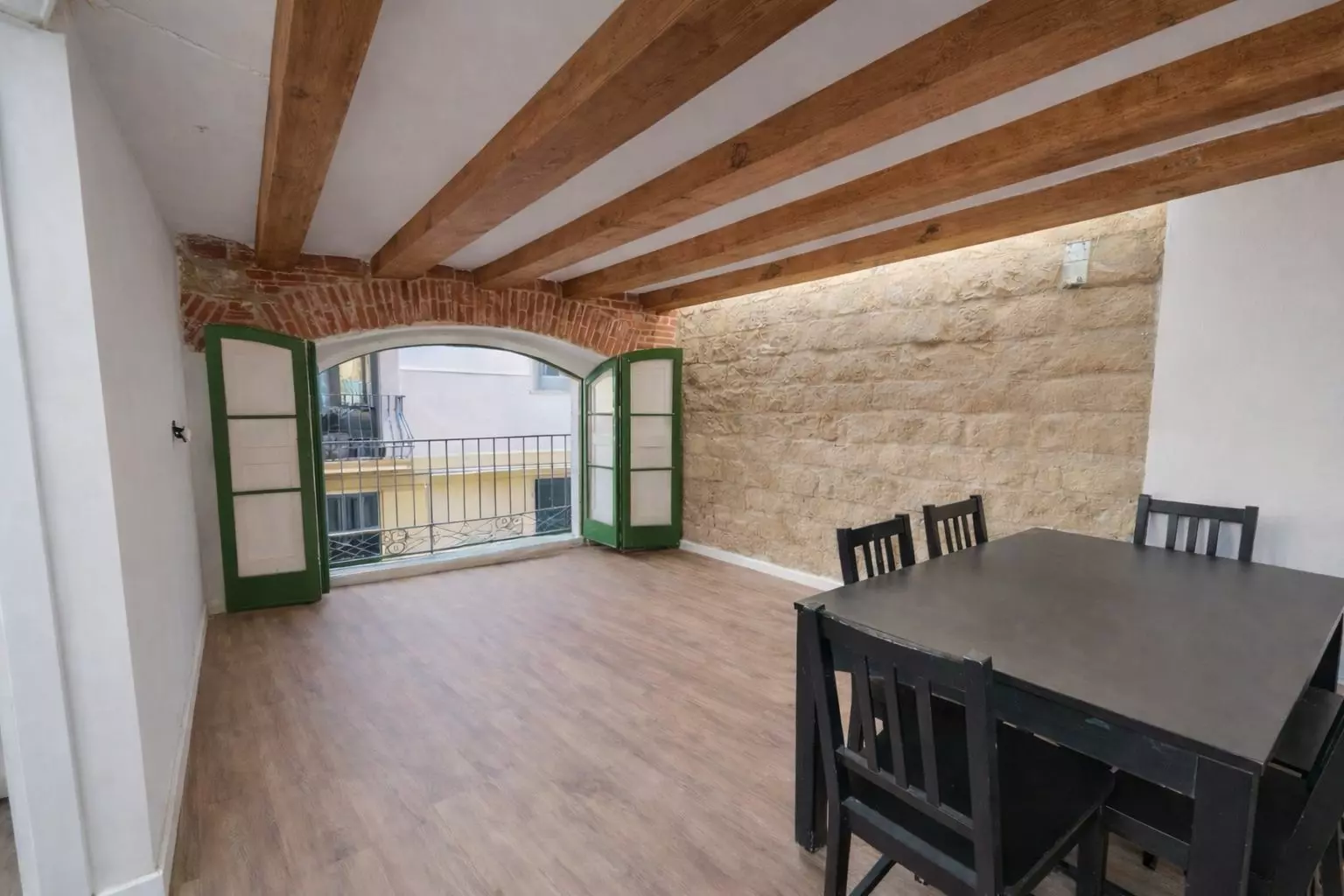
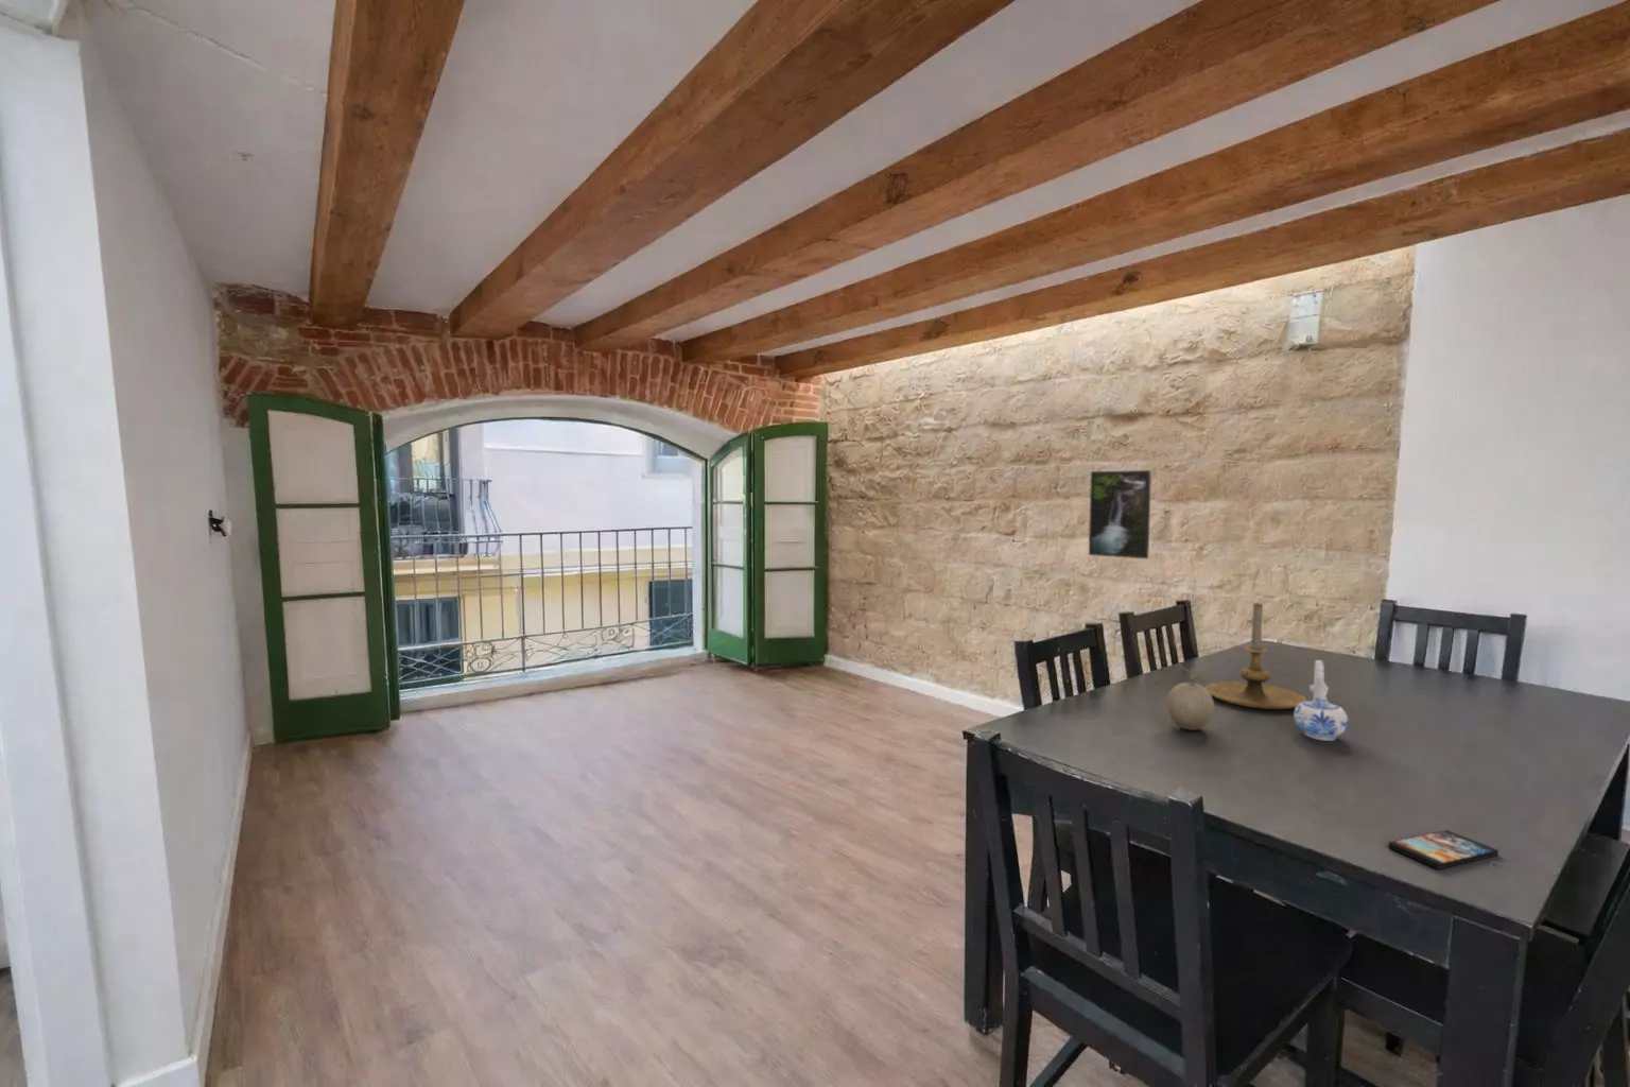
+ fruit [1165,664,1219,732]
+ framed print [1088,469,1152,559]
+ smartphone [1387,829,1499,871]
+ candle holder [1203,601,1307,710]
+ ceramic pitcher [1293,659,1350,742]
